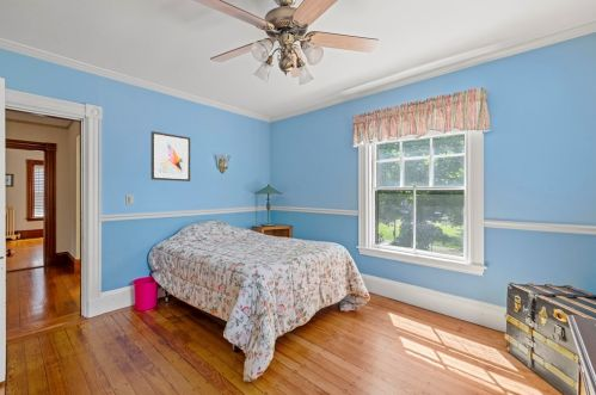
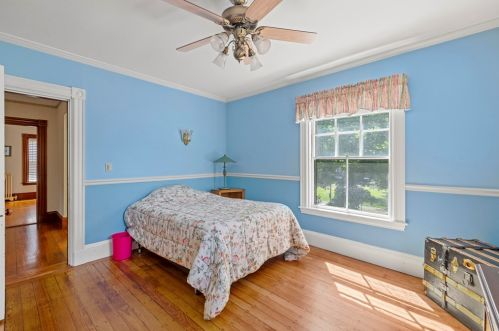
- wall art [150,130,191,183]
